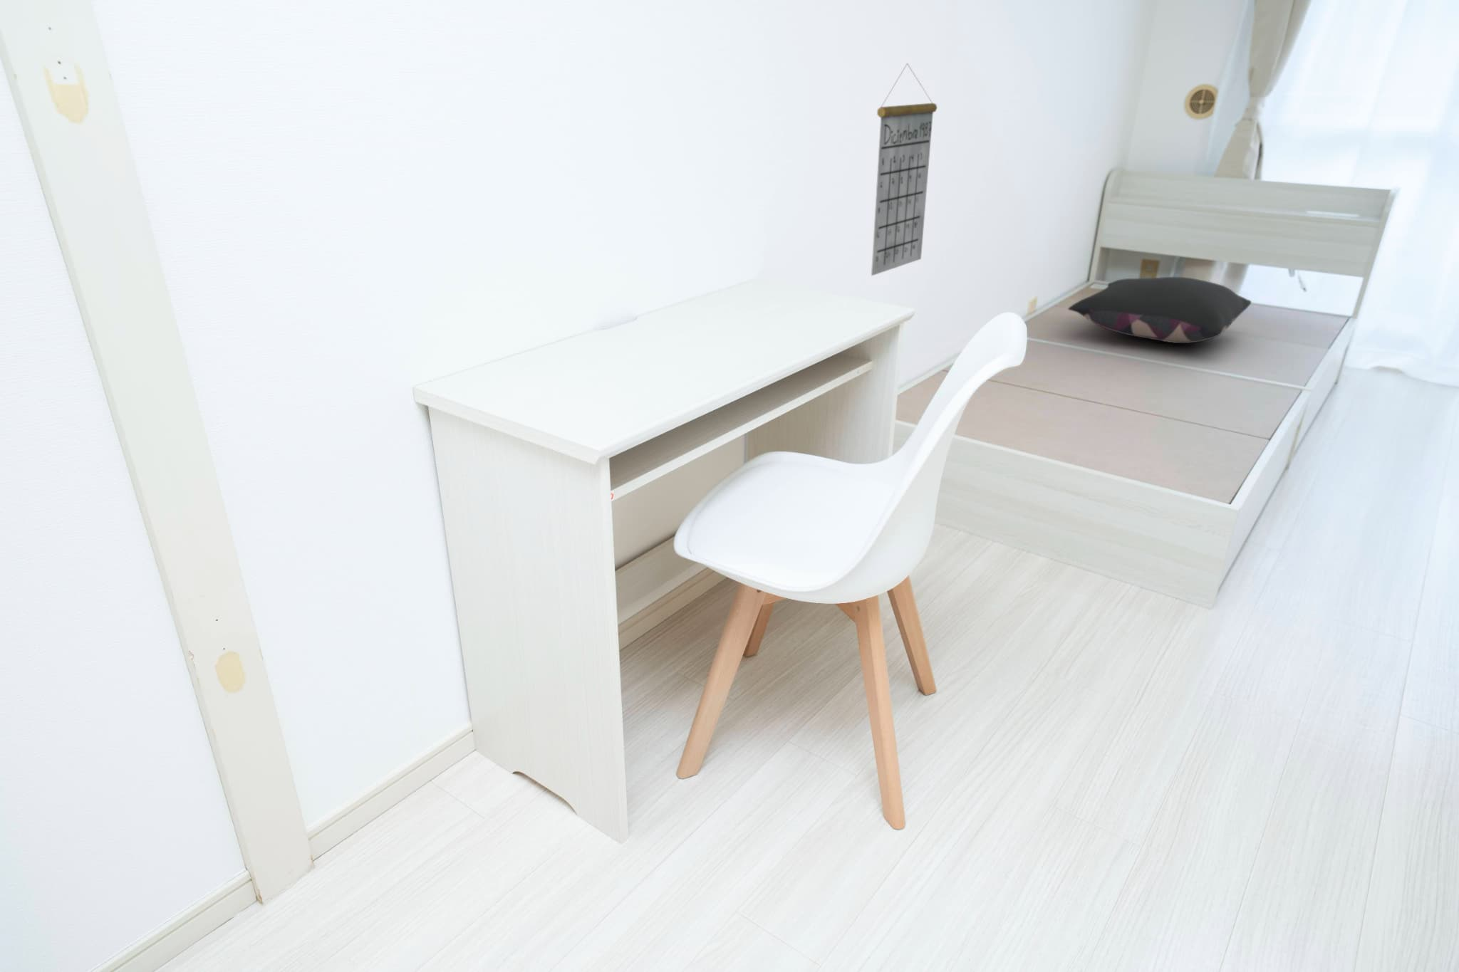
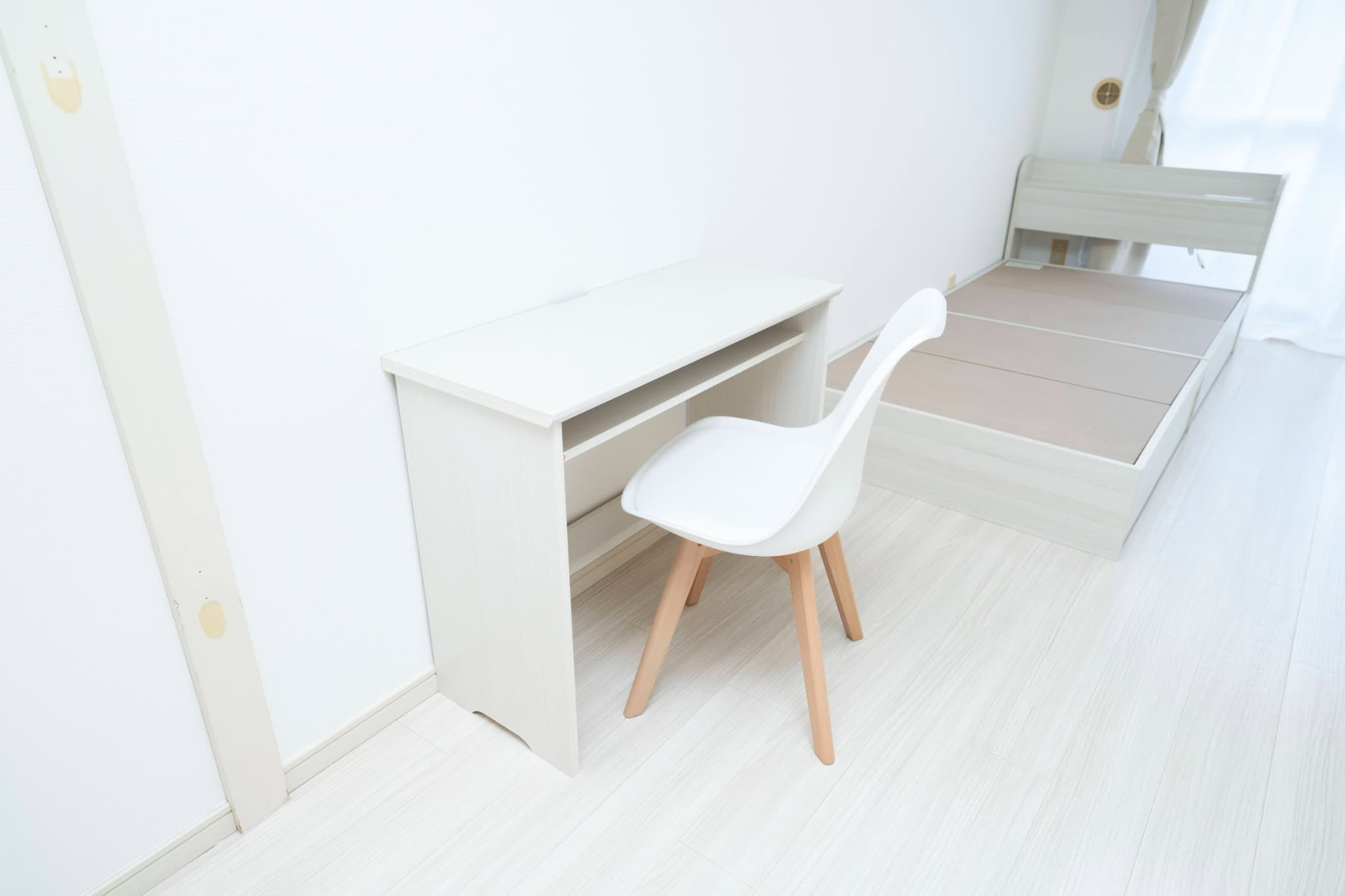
- calendar [871,63,938,277]
- pillow [1067,277,1253,344]
